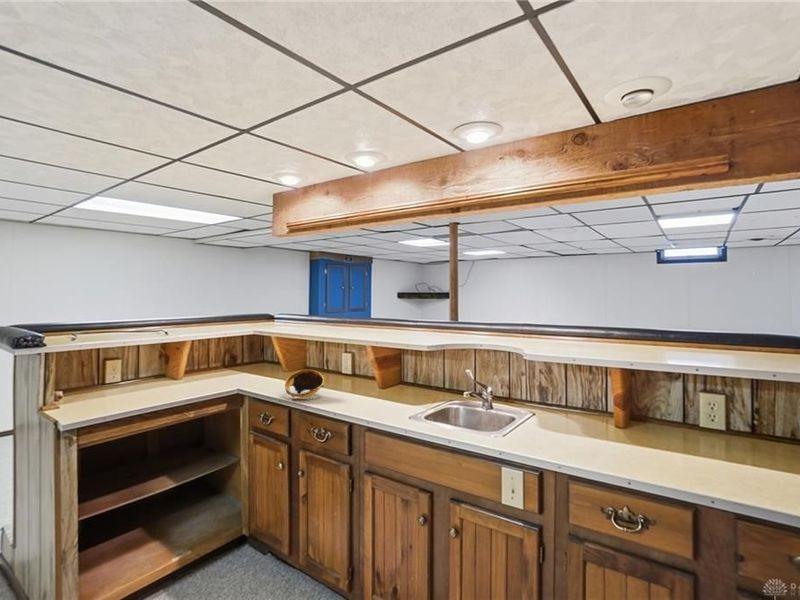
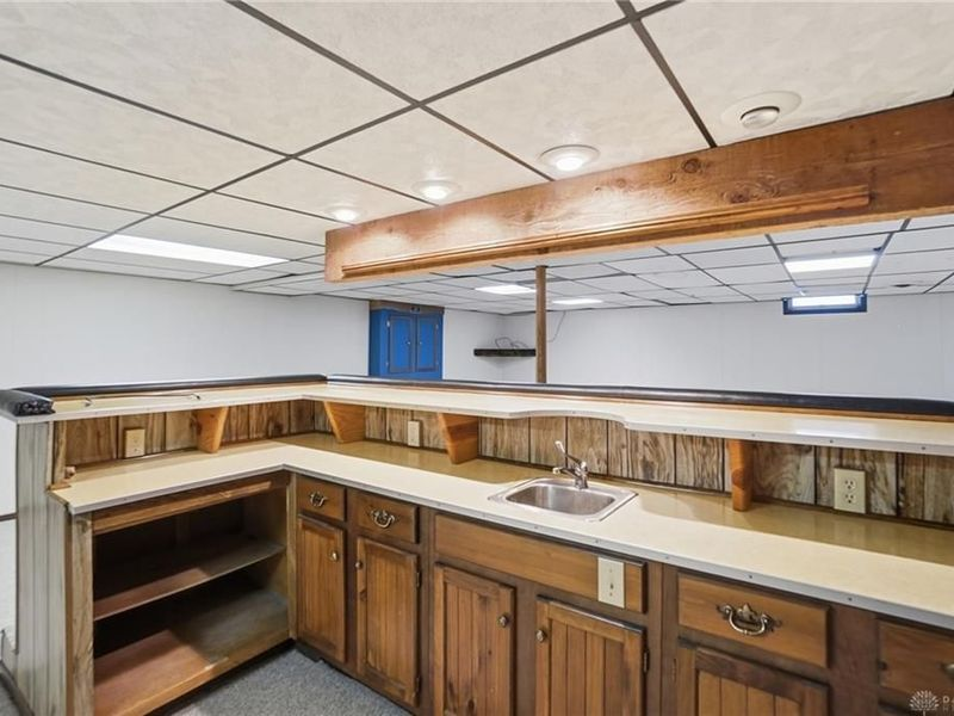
- bowl [284,369,325,398]
